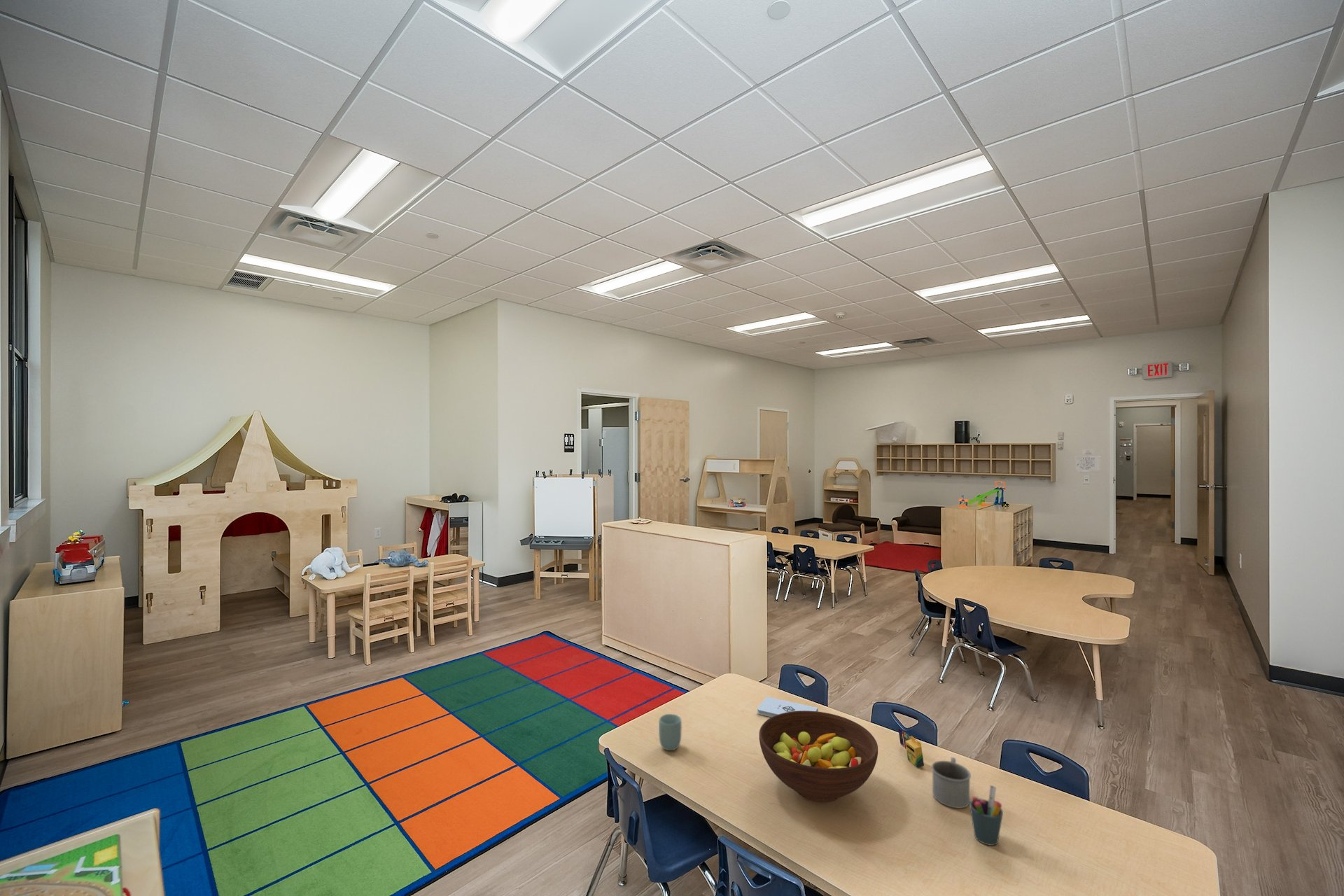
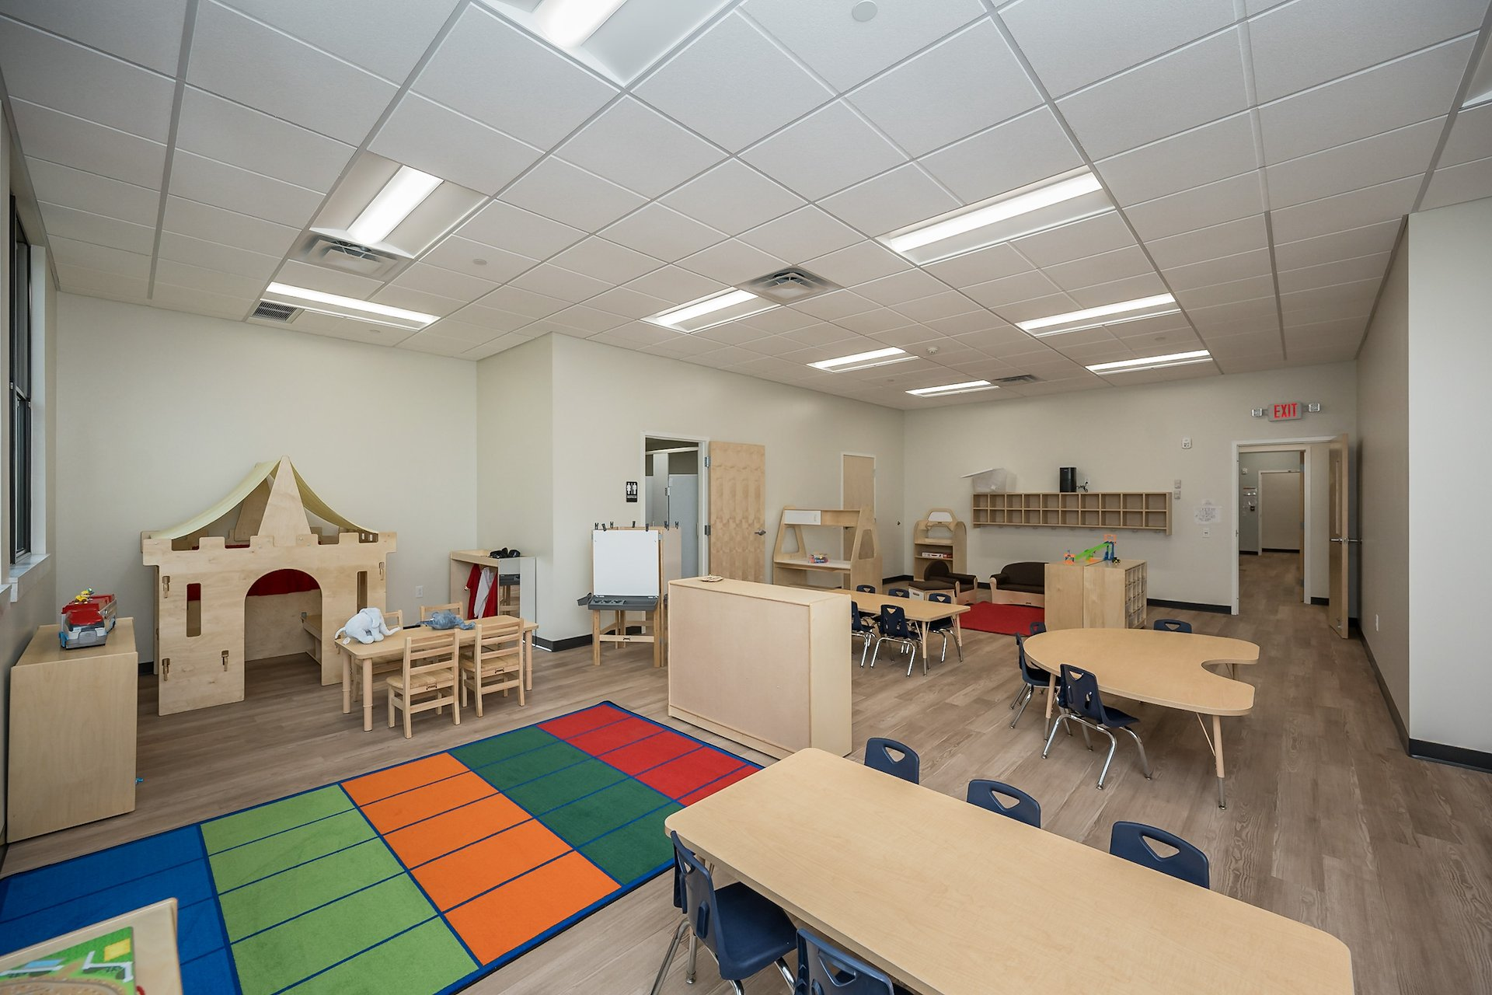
- pen holder [969,784,1004,846]
- fruit bowl [759,710,879,803]
- mug [931,757,972,809]
- cup [658,713,682,751]
- crayon [897,727,925,769]
- notepad [757,696,818,717]
